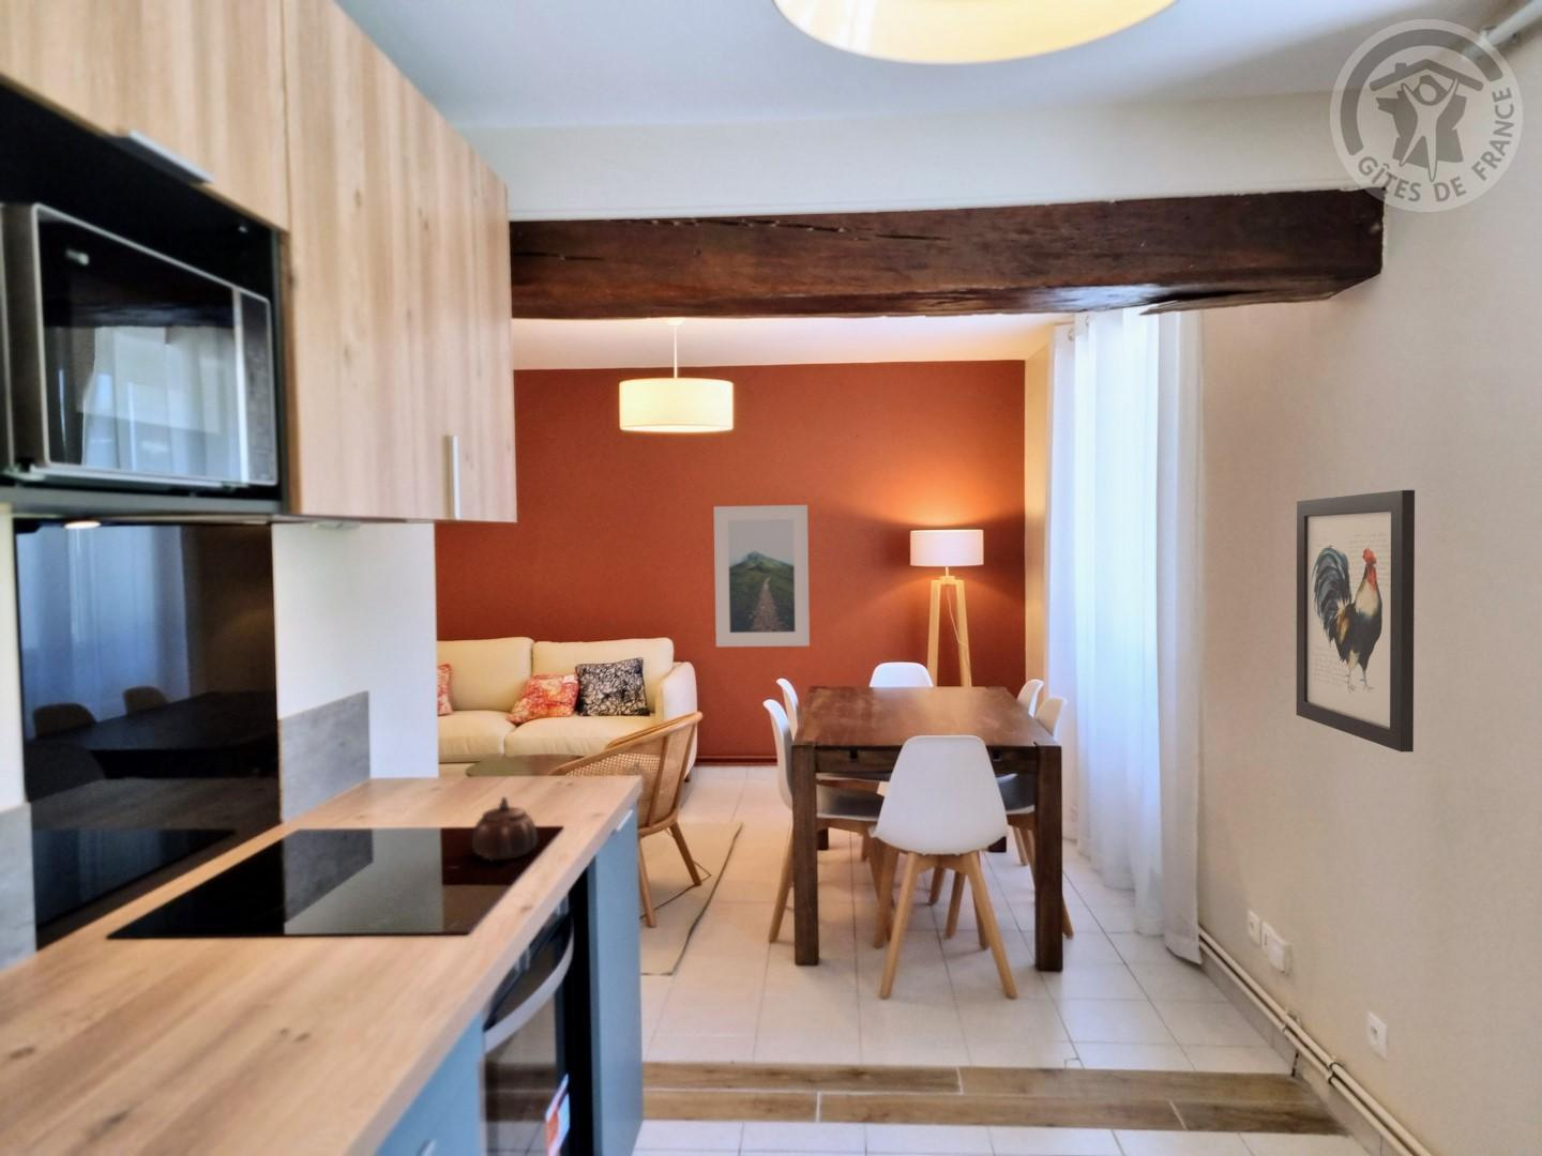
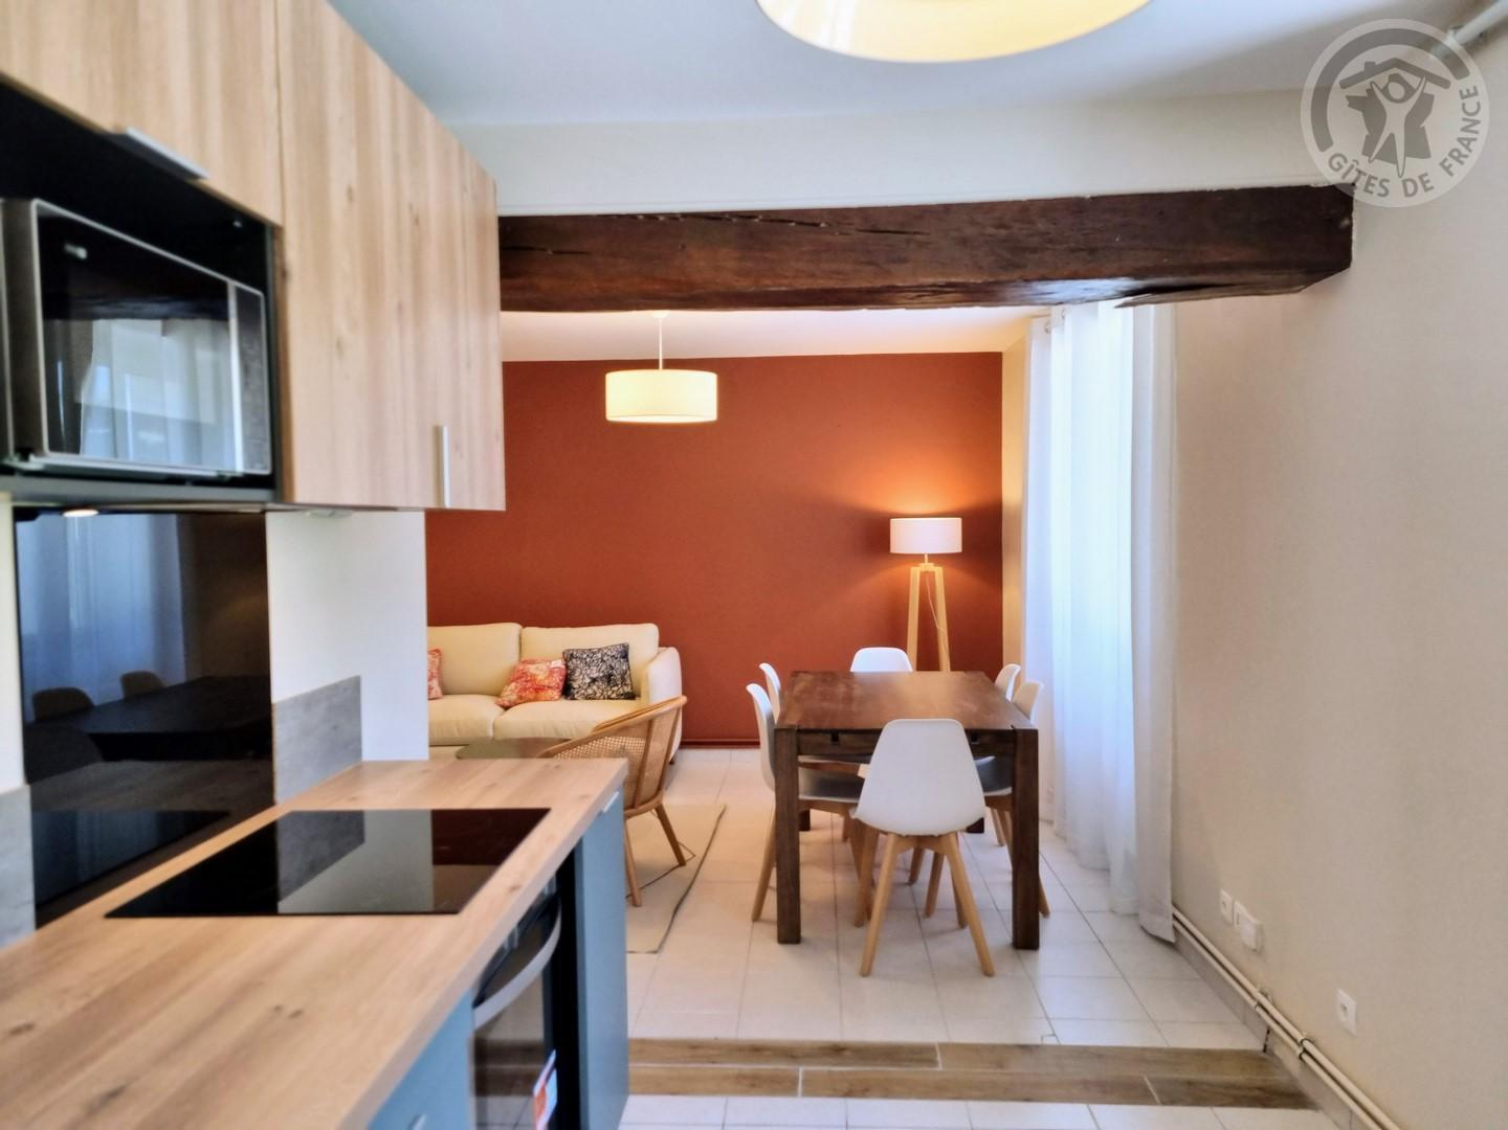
- wall art [1296,489,1416,753]
- teapot [471,795,539,861]
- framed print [713,504,811,647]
